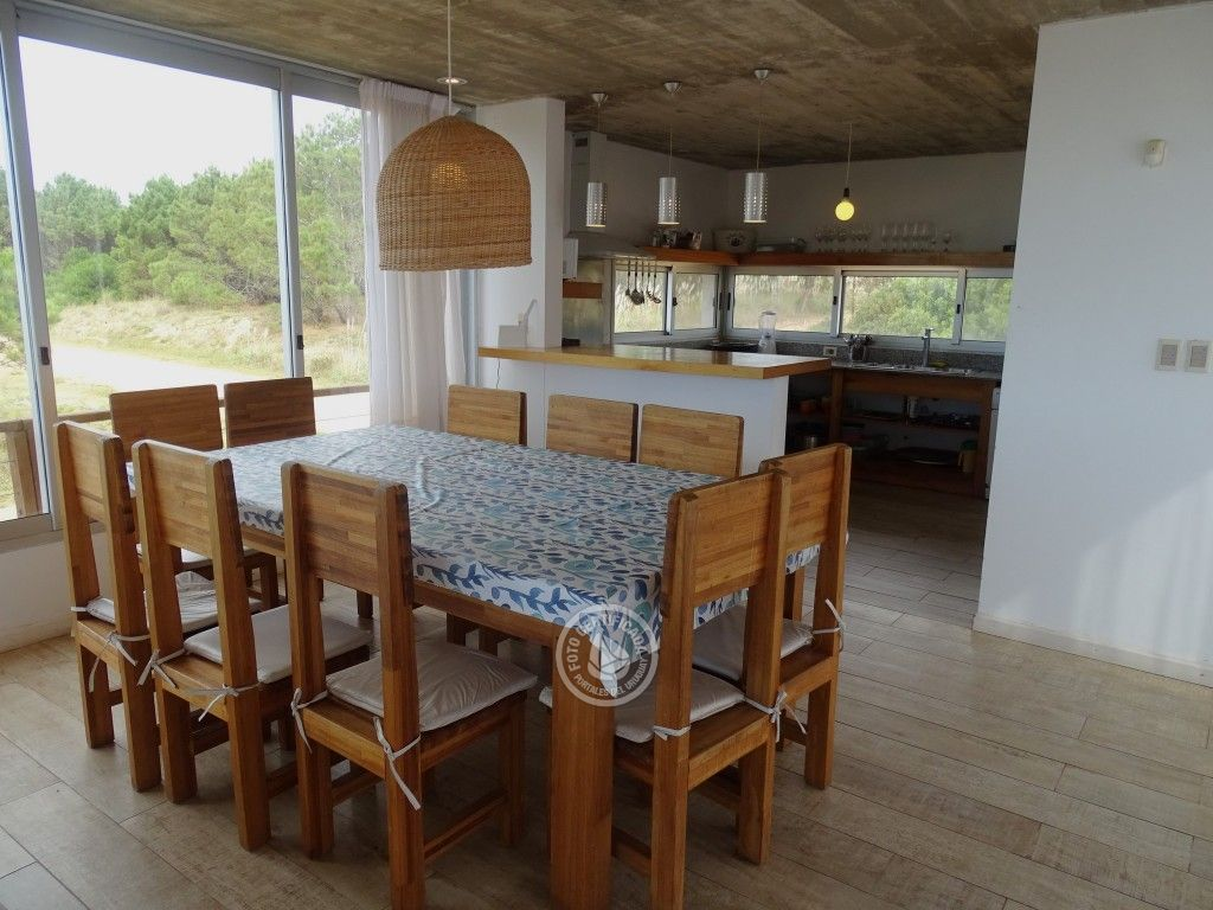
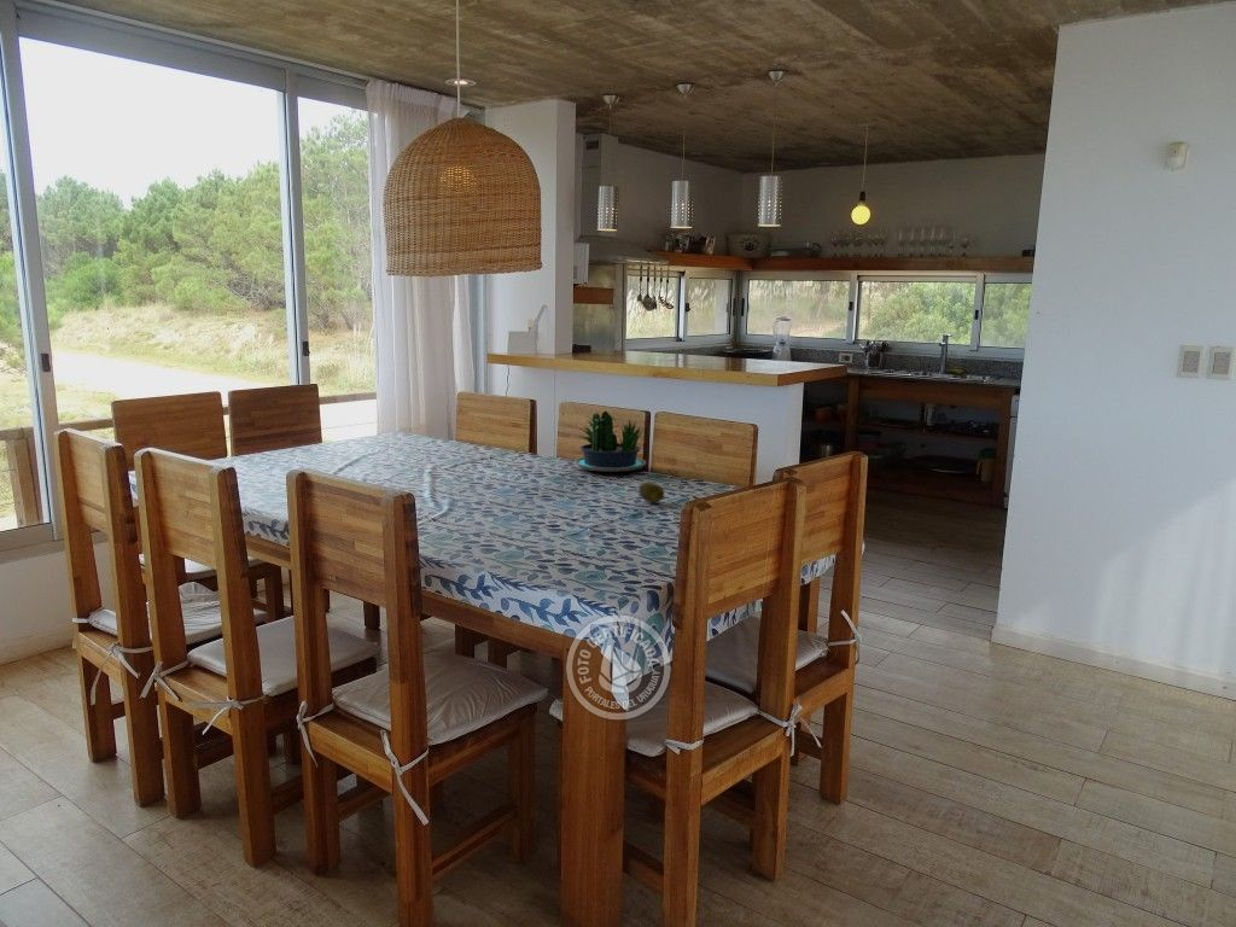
+ fruit [637,480,665,503]
+ potted plant [571,410,647,473]
